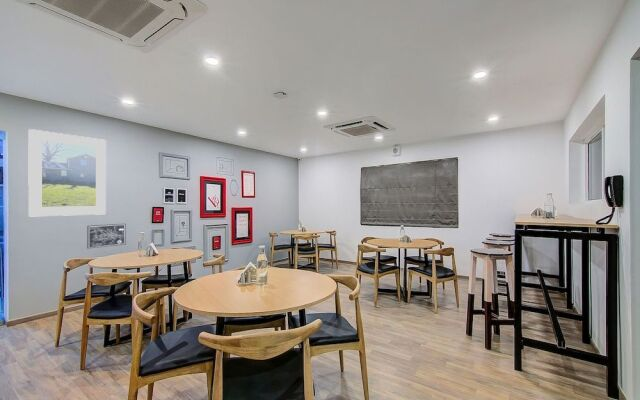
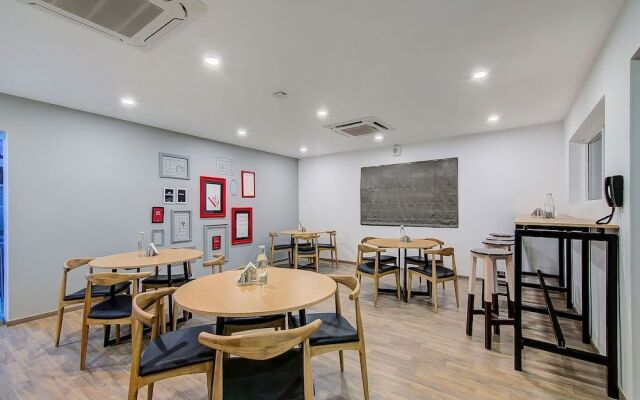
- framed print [27,128,107,218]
- wall art [86,223,127,250]
